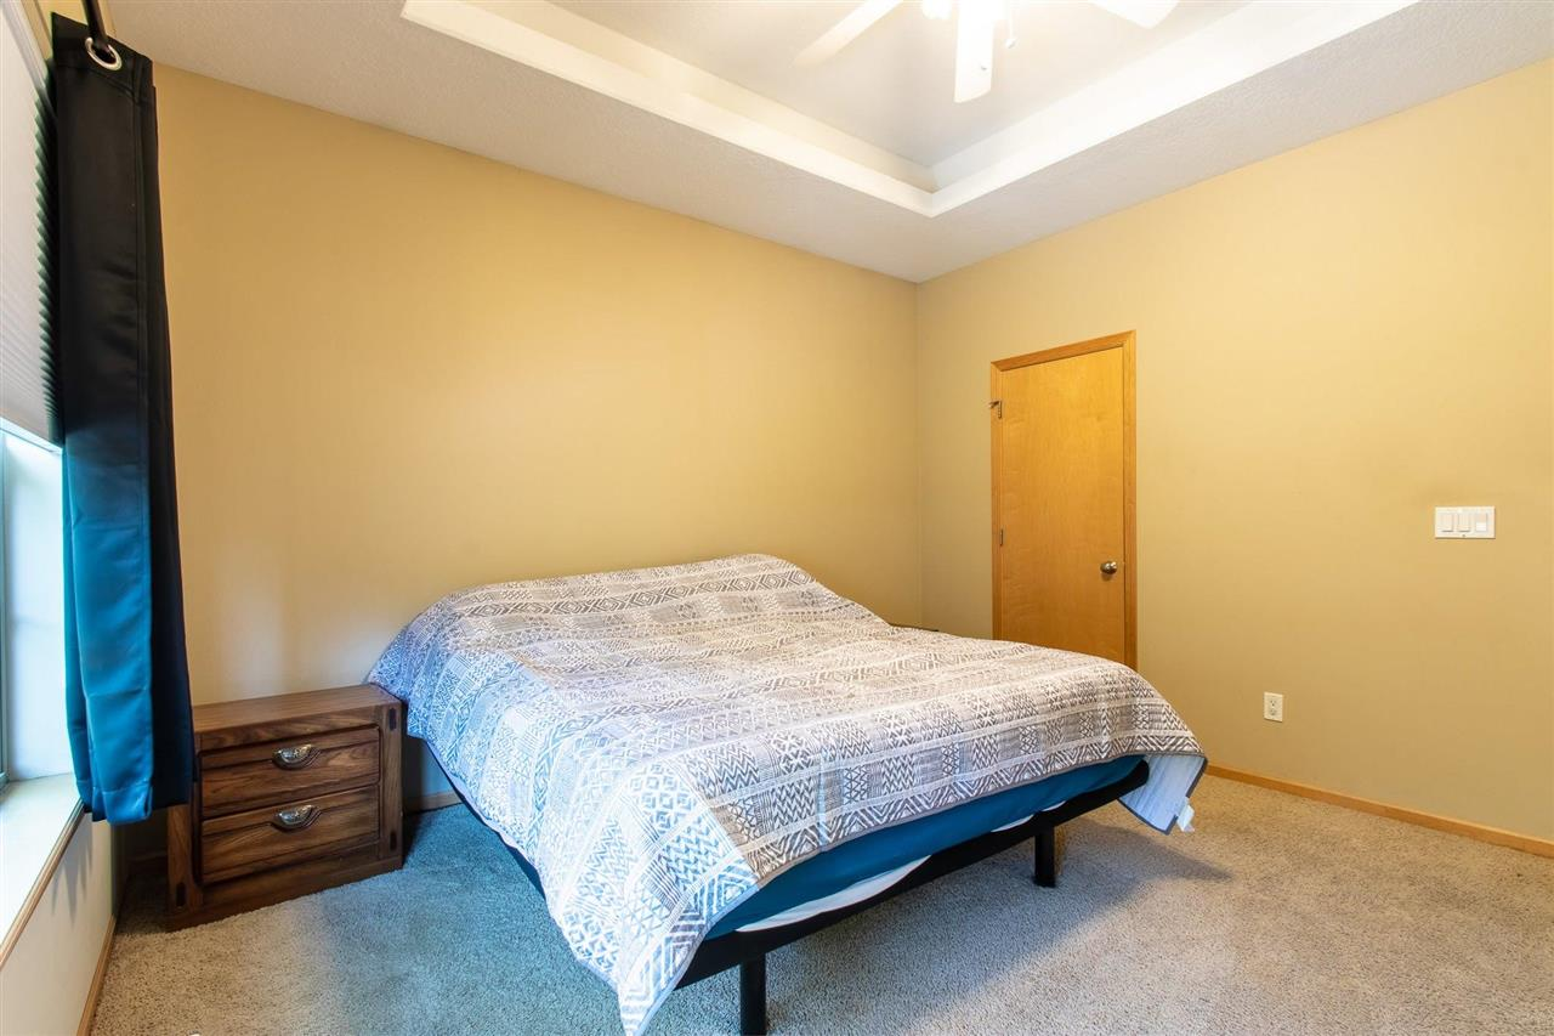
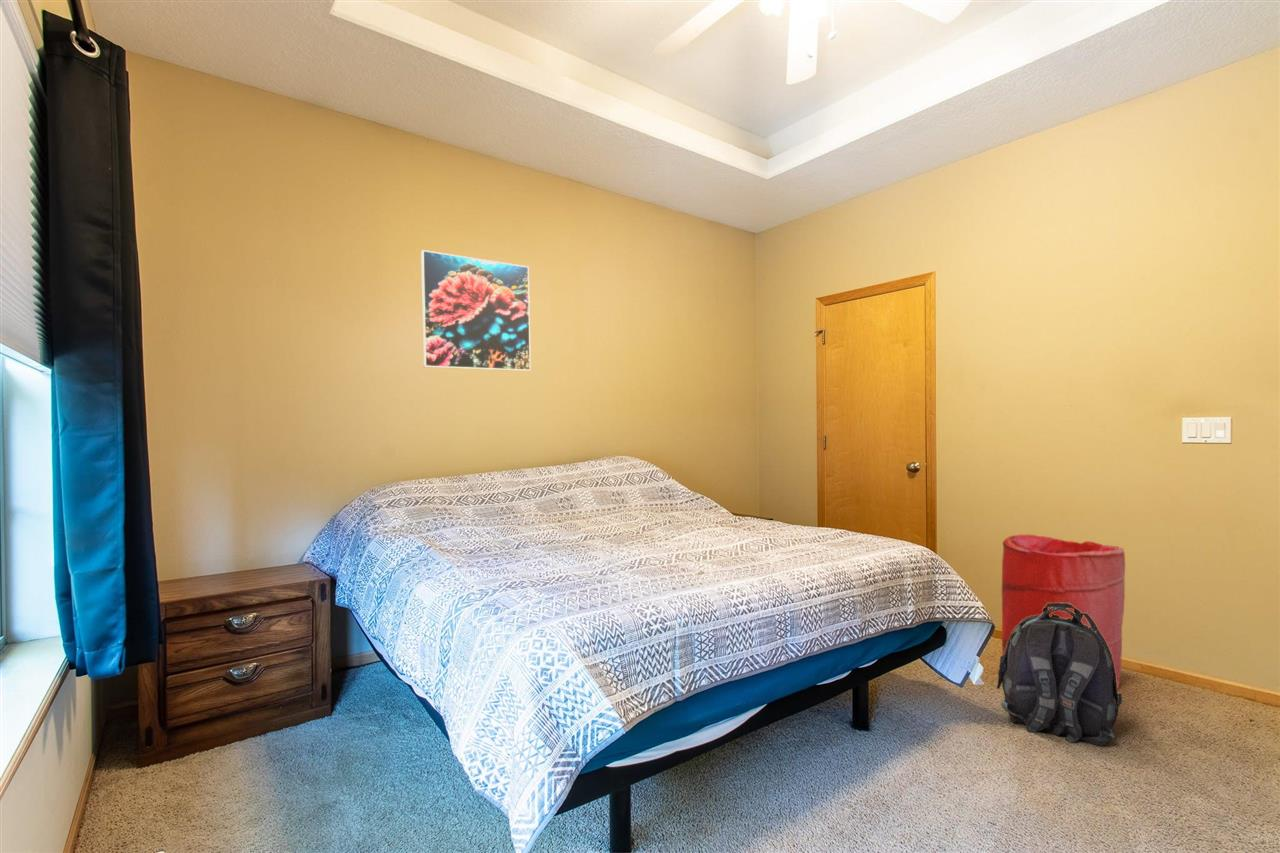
+ laundry hamper [1001,534,1126,690]
+ backpack [996,603,1123,747]
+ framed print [420,249,532,372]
